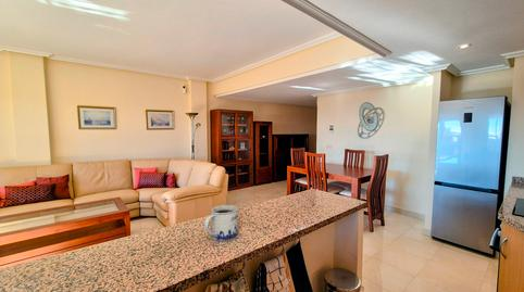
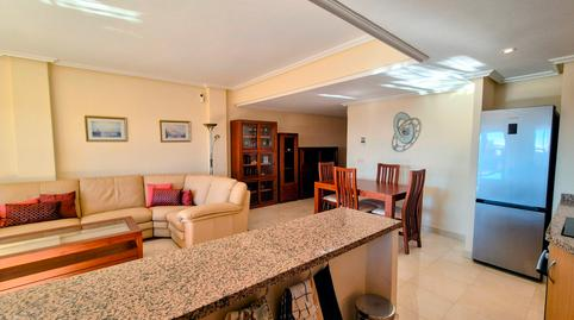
- mug [203,204,239,242]
